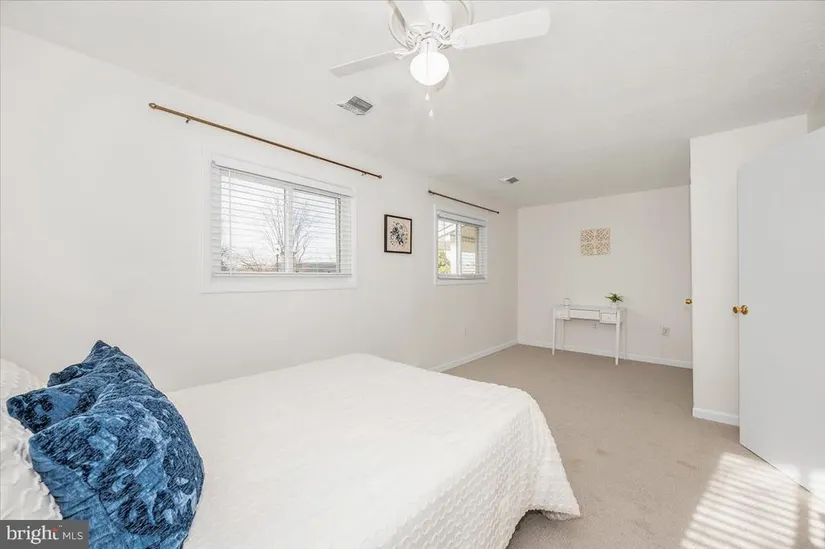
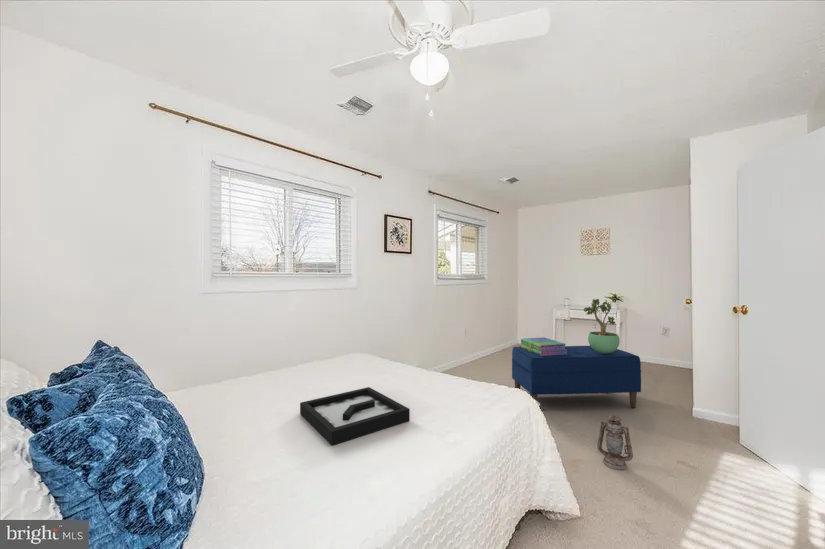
+ stack of books [518,337,567,356]
+ lantern [596,415,634,471]
+ bench [511,345,642,409]
+ potted plant [583,298,621,354]
+ decorative tray [299,386,411,446]
